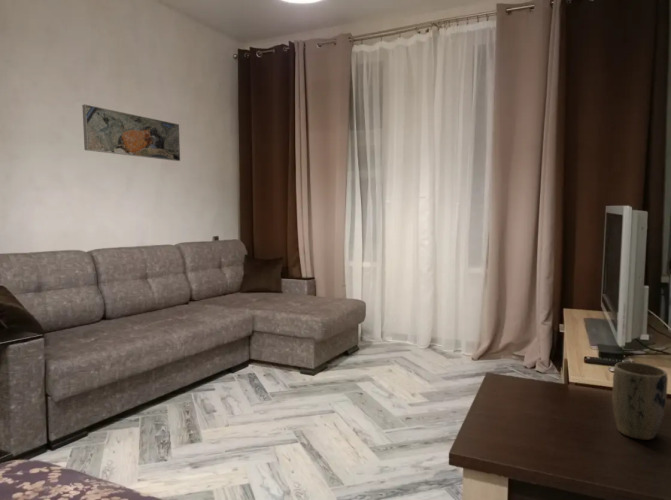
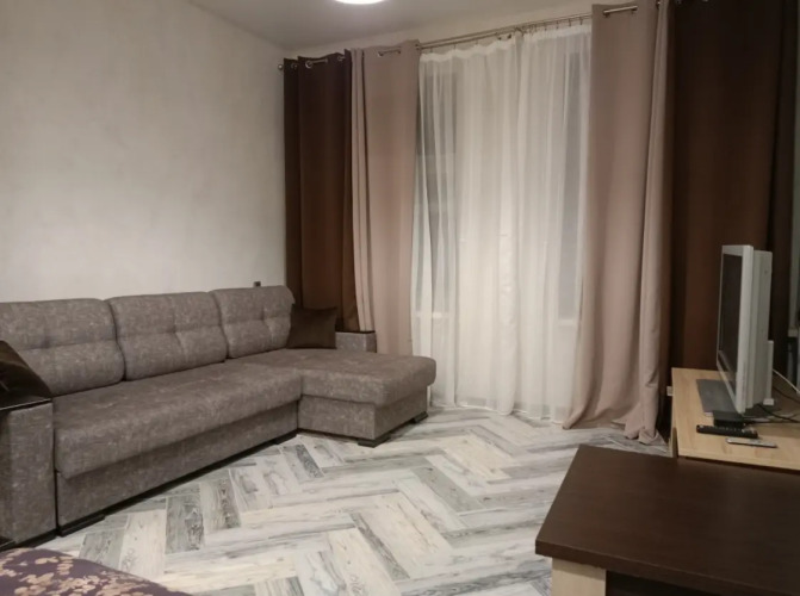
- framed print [81,104,181,162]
- plant pot [611,361,669,441]
